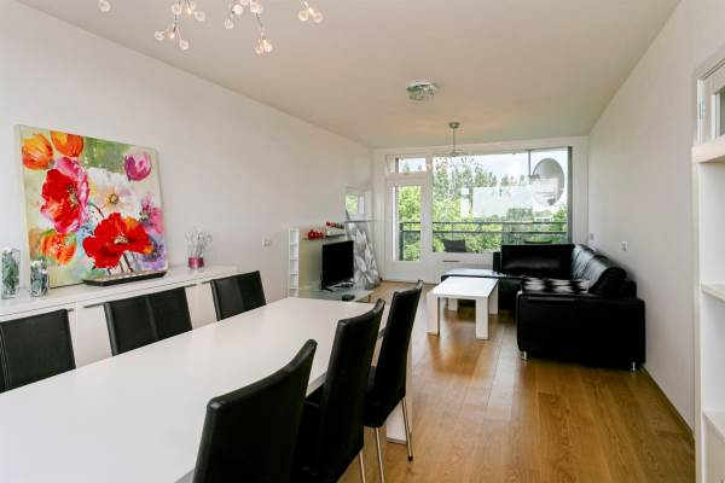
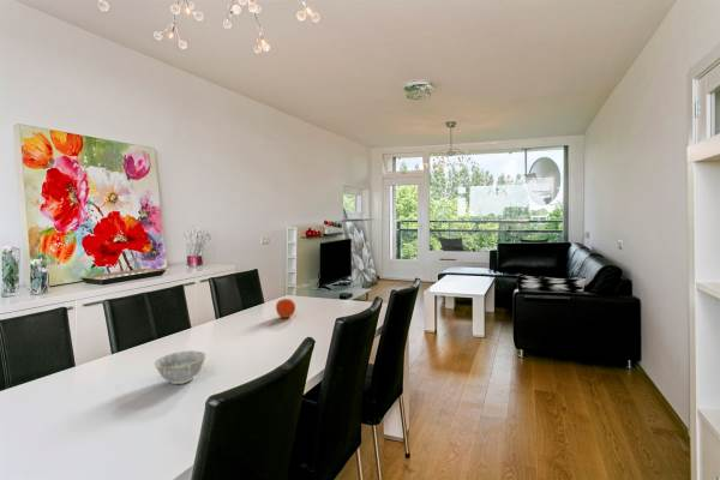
+ bowl [152,349,208,385]
+ fruit [275,298,296,319]
